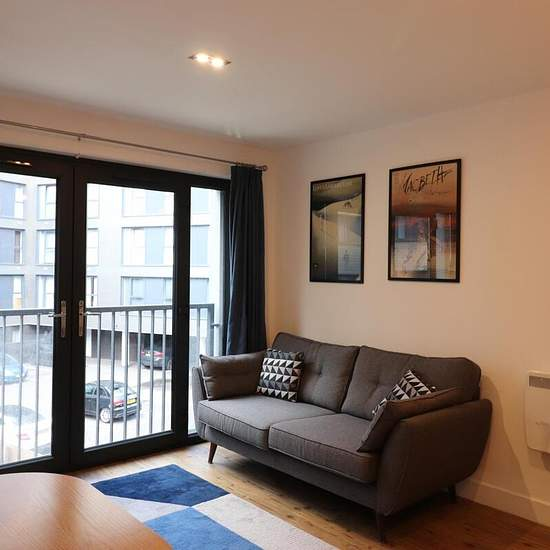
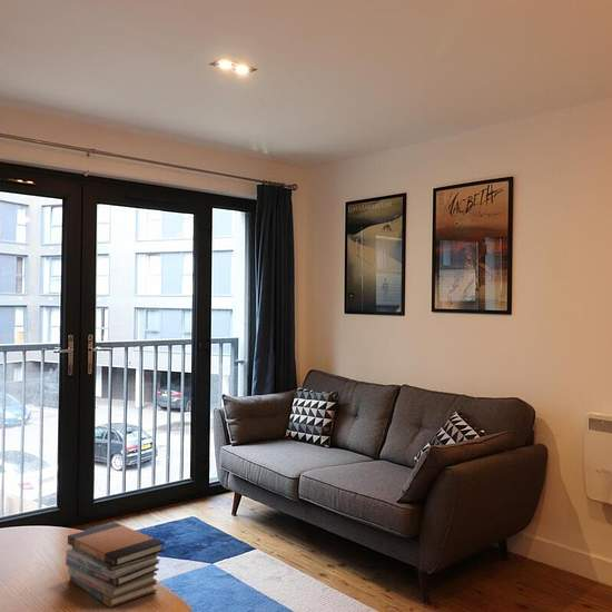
+ book stack [65,522,166,609]
